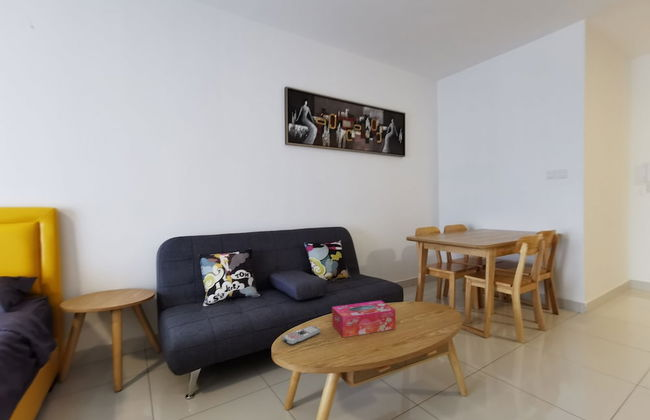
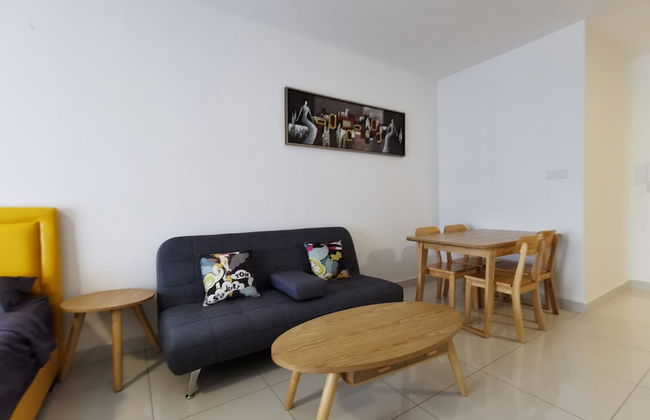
- remote control [281,325,321,346]
- tissue box [331,300,397,338]
